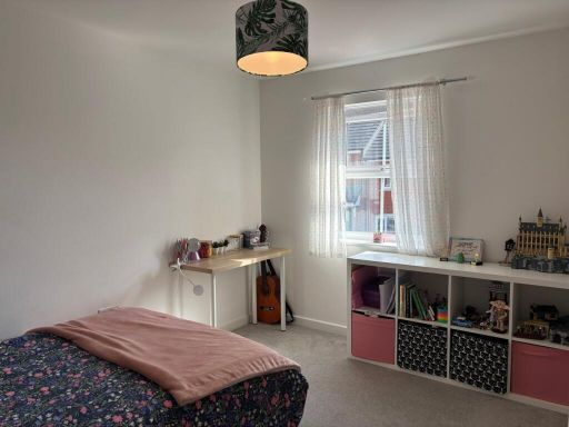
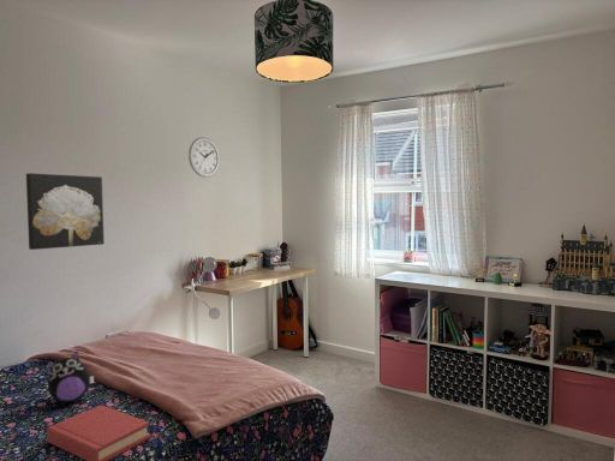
+ wall art [25,172,106,251]
+ plush toy [46,349,95,405]
+ hardback book [46,403,151,461]
+ wall clock [187,136,221,179]
